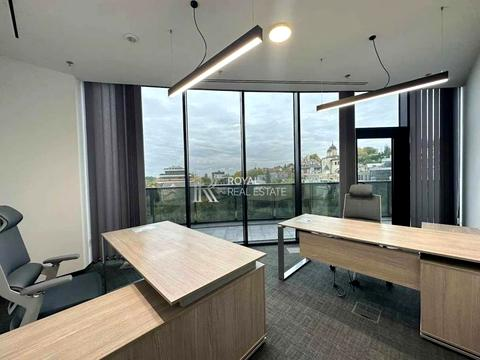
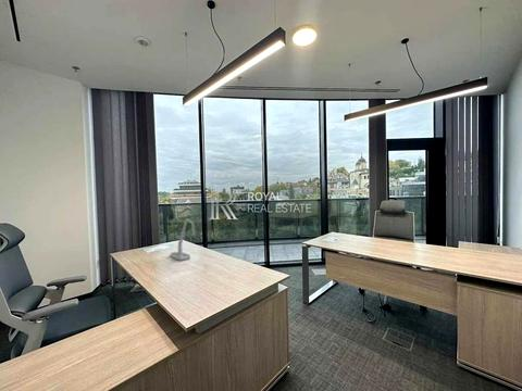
+ desk lamp [170,217,196,262]
